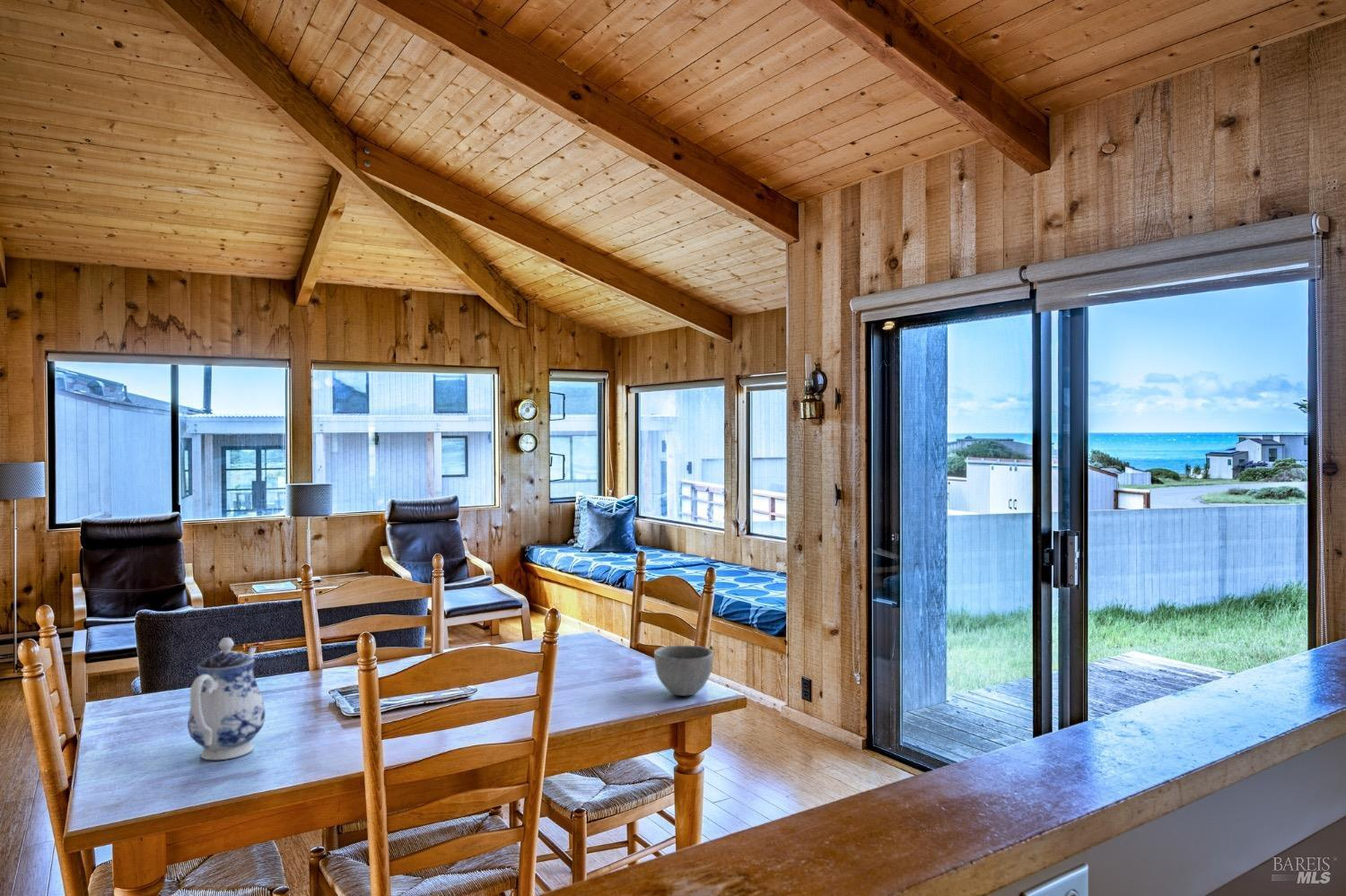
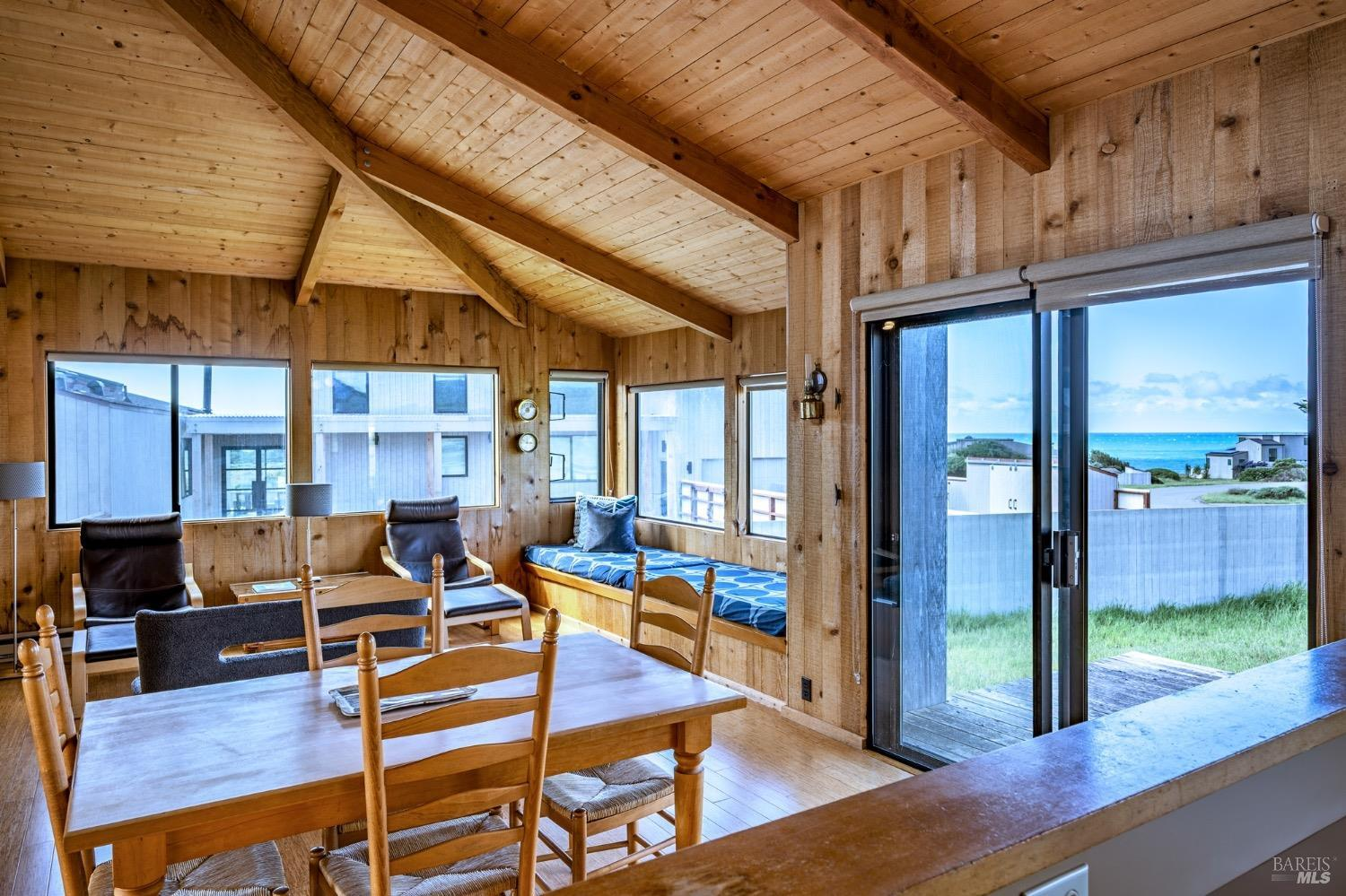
- bowl [653,645,714,697]
- teapot [187,637,267,761]
